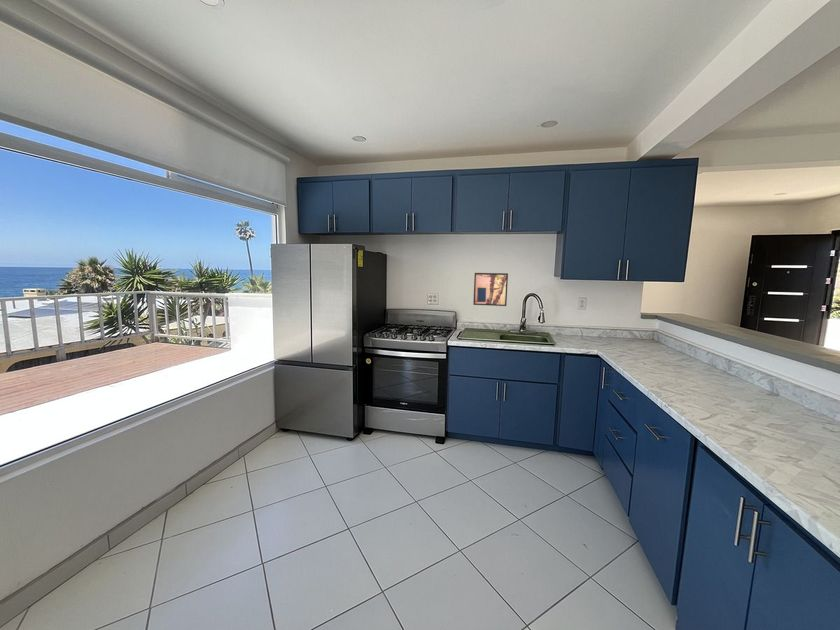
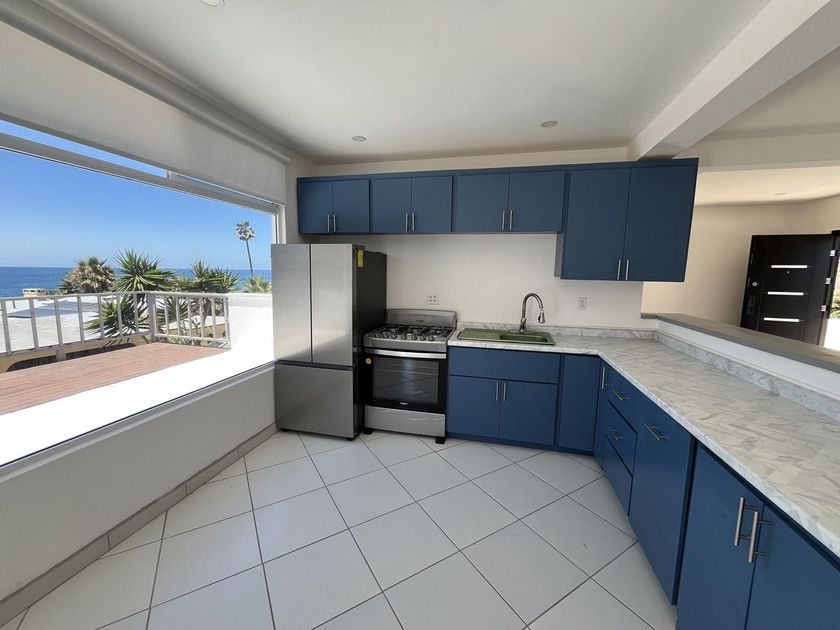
- wall art [472,272,509,307]
